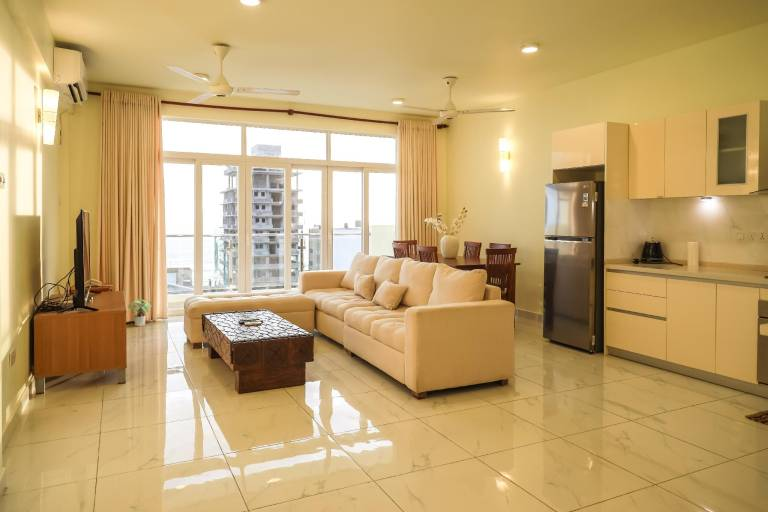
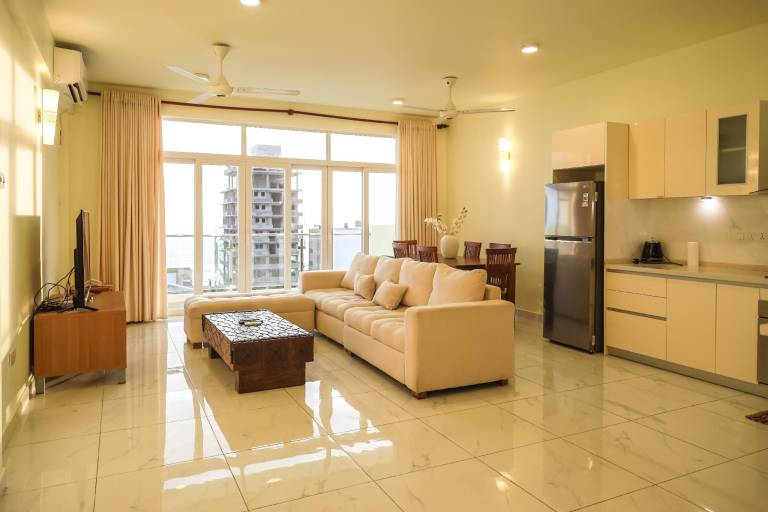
- potted plant [127,298,153,327]
